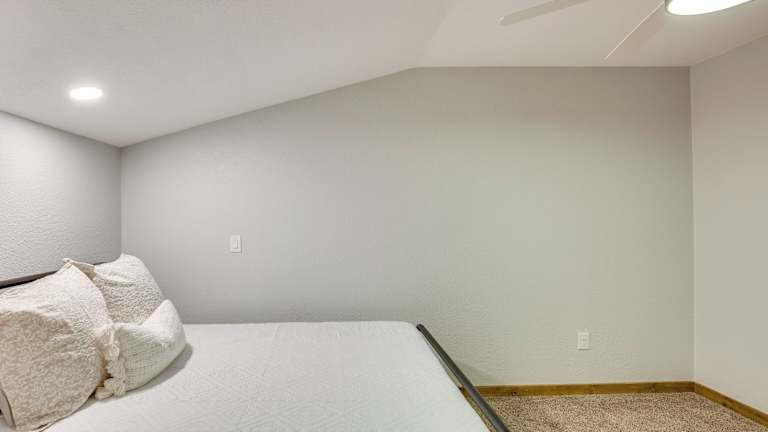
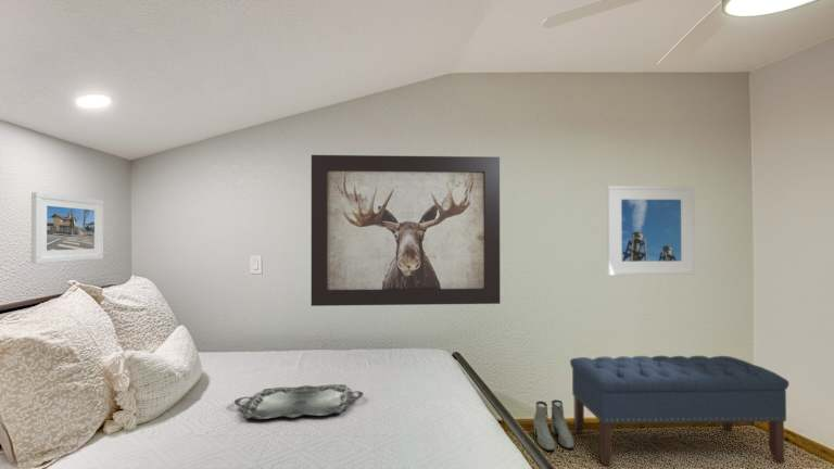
+ bench [569,355,791,467]
+ serving tray [233,383,365,420]
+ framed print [30,191,104,265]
+ boots [532,398,574,452]
+ wall art [311,154,502,307]
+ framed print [606,185,696,276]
